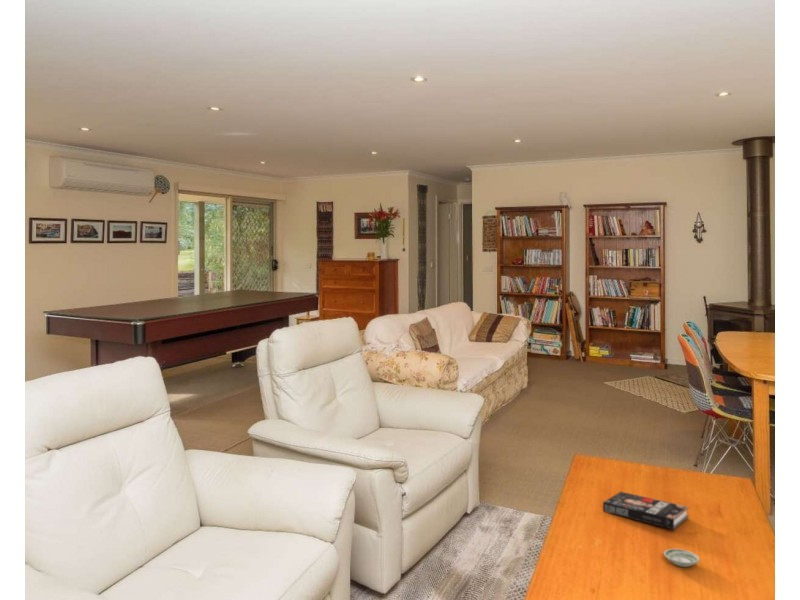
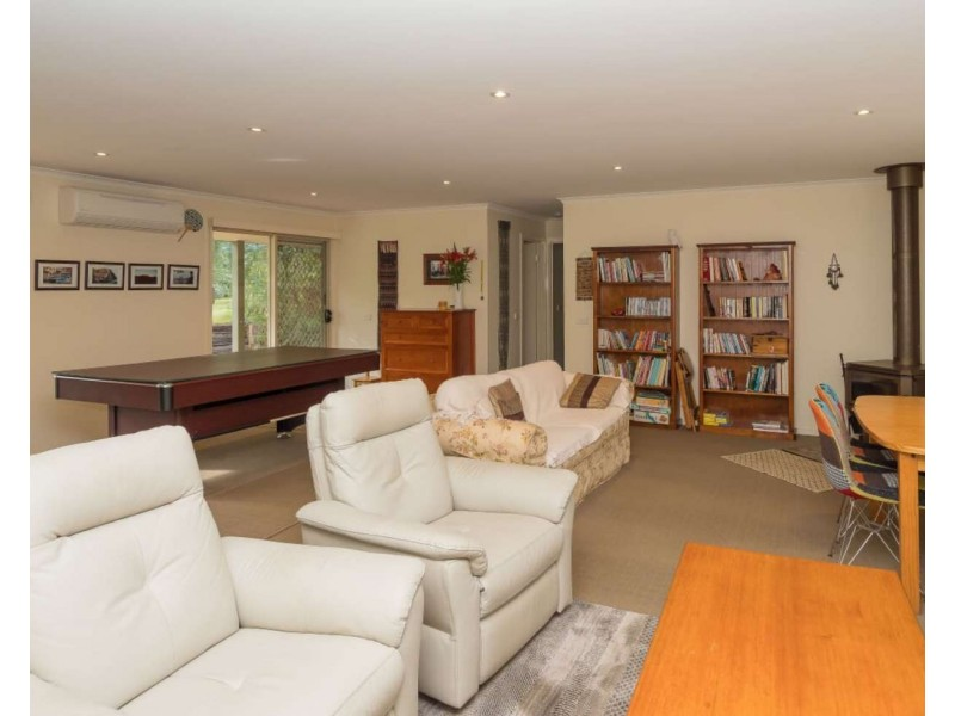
- book [602,491,690,531]
- saucer [663,548,701,568]
